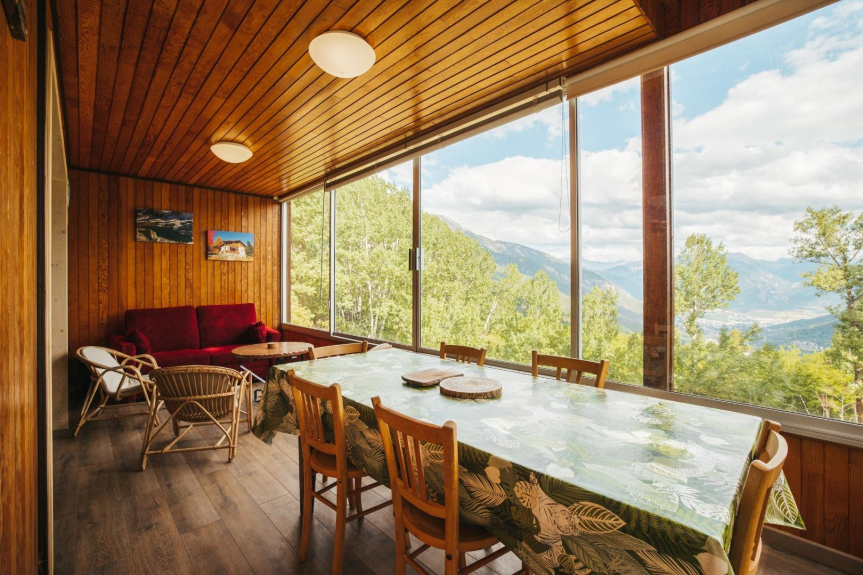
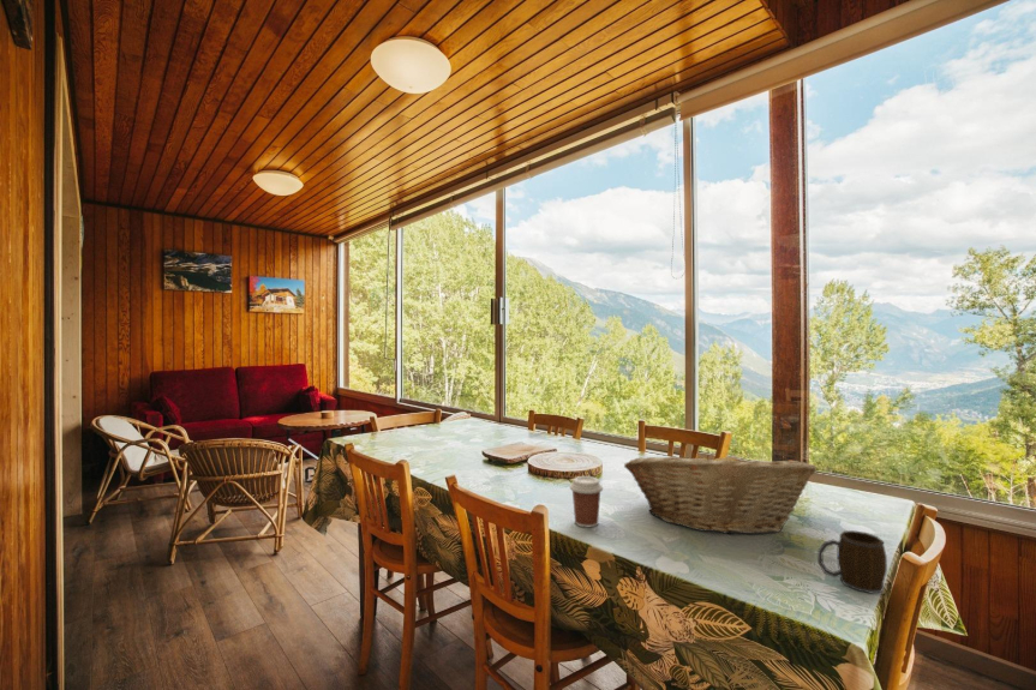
+ mug [816,529,888,594]
+ coffee cup [569,475,604,528]
+ fruit basket [623,448,818,535]
